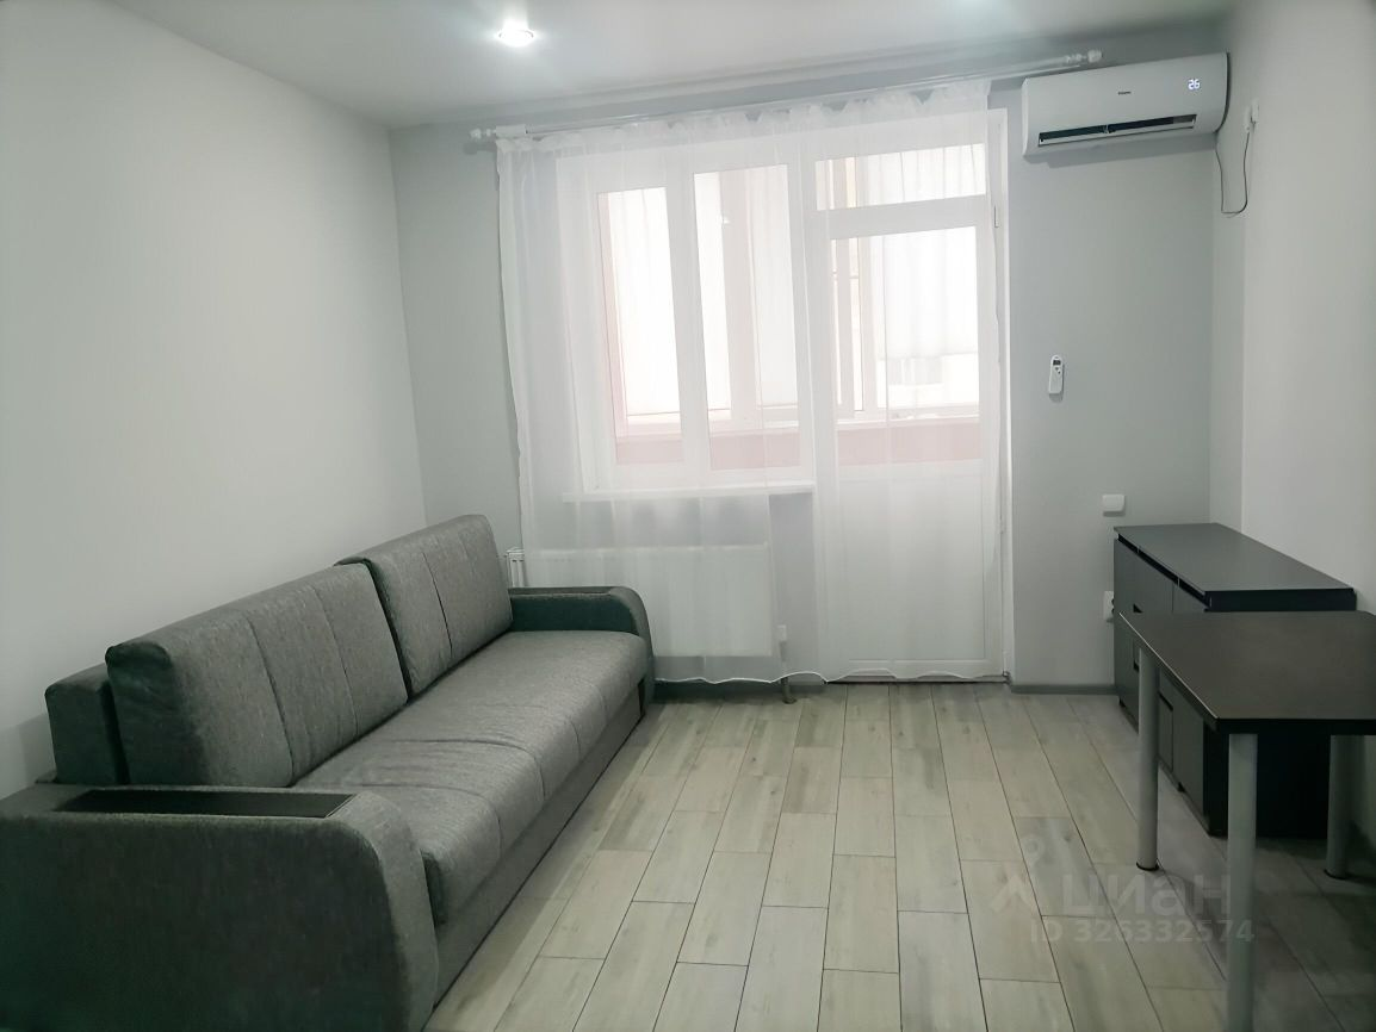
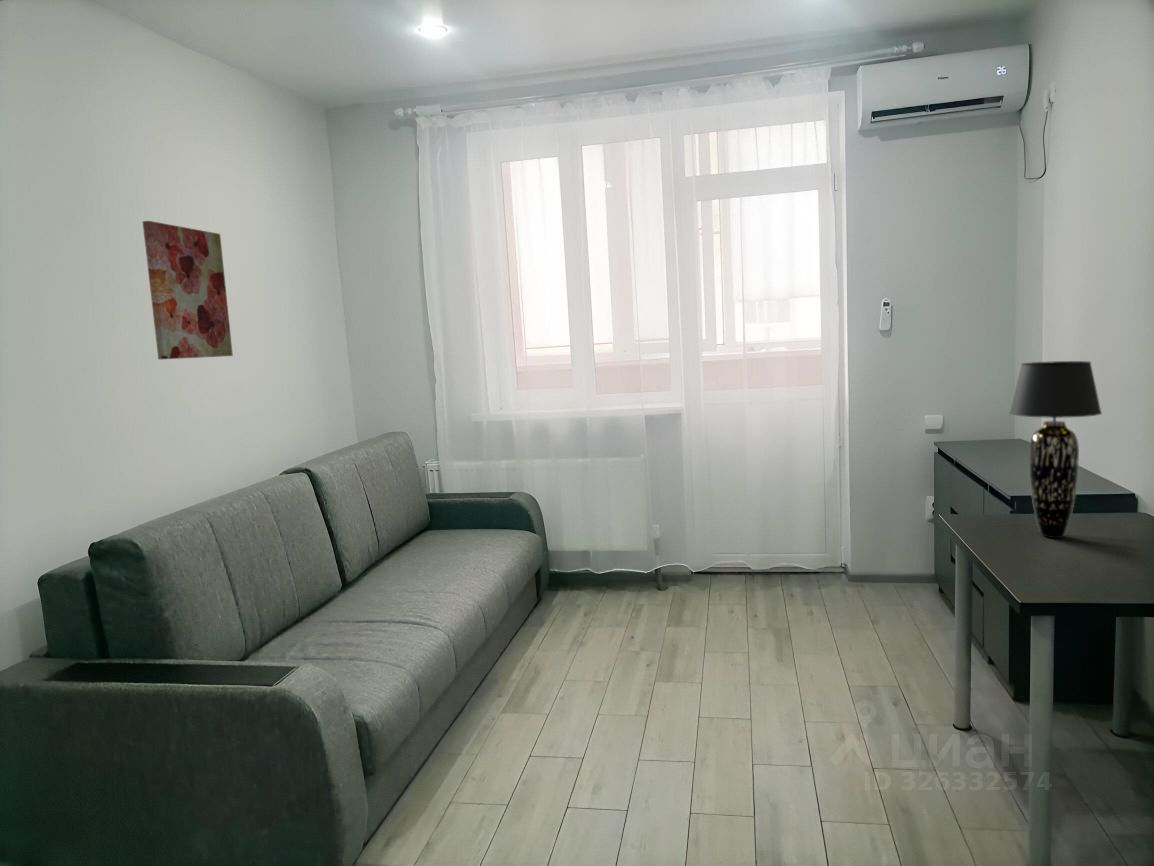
+ wall art [142,220,234,360]
+ table lamp [1009,360,1103,539]
